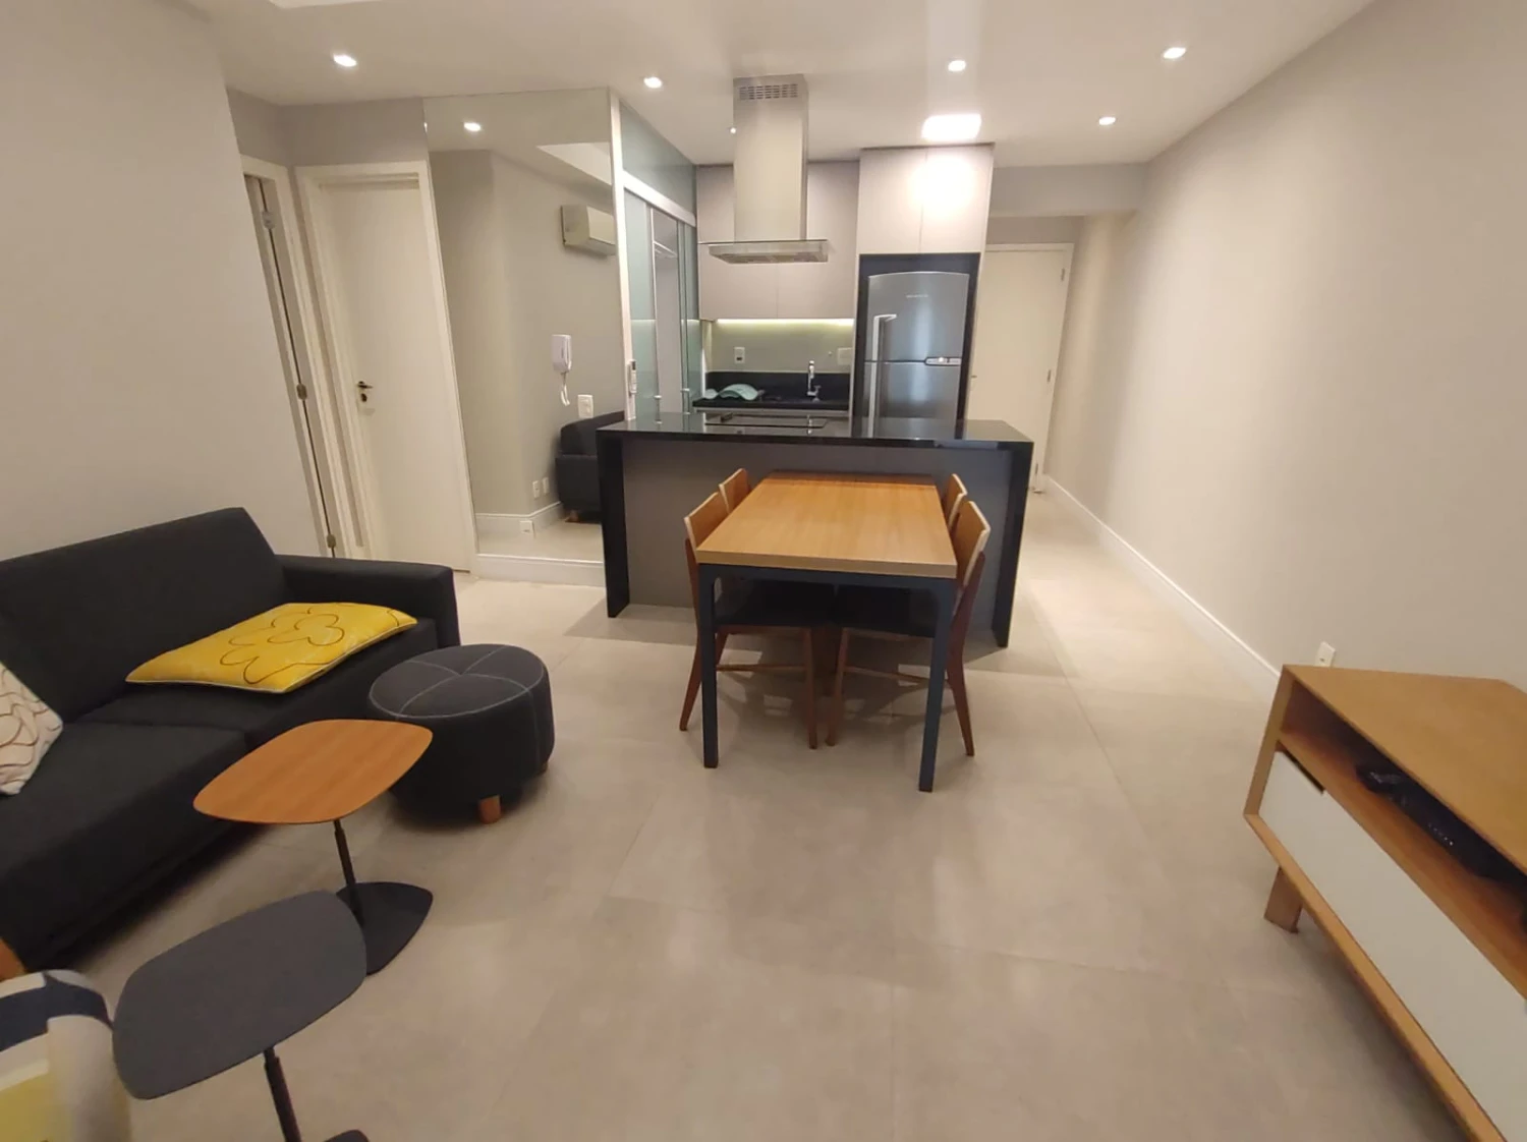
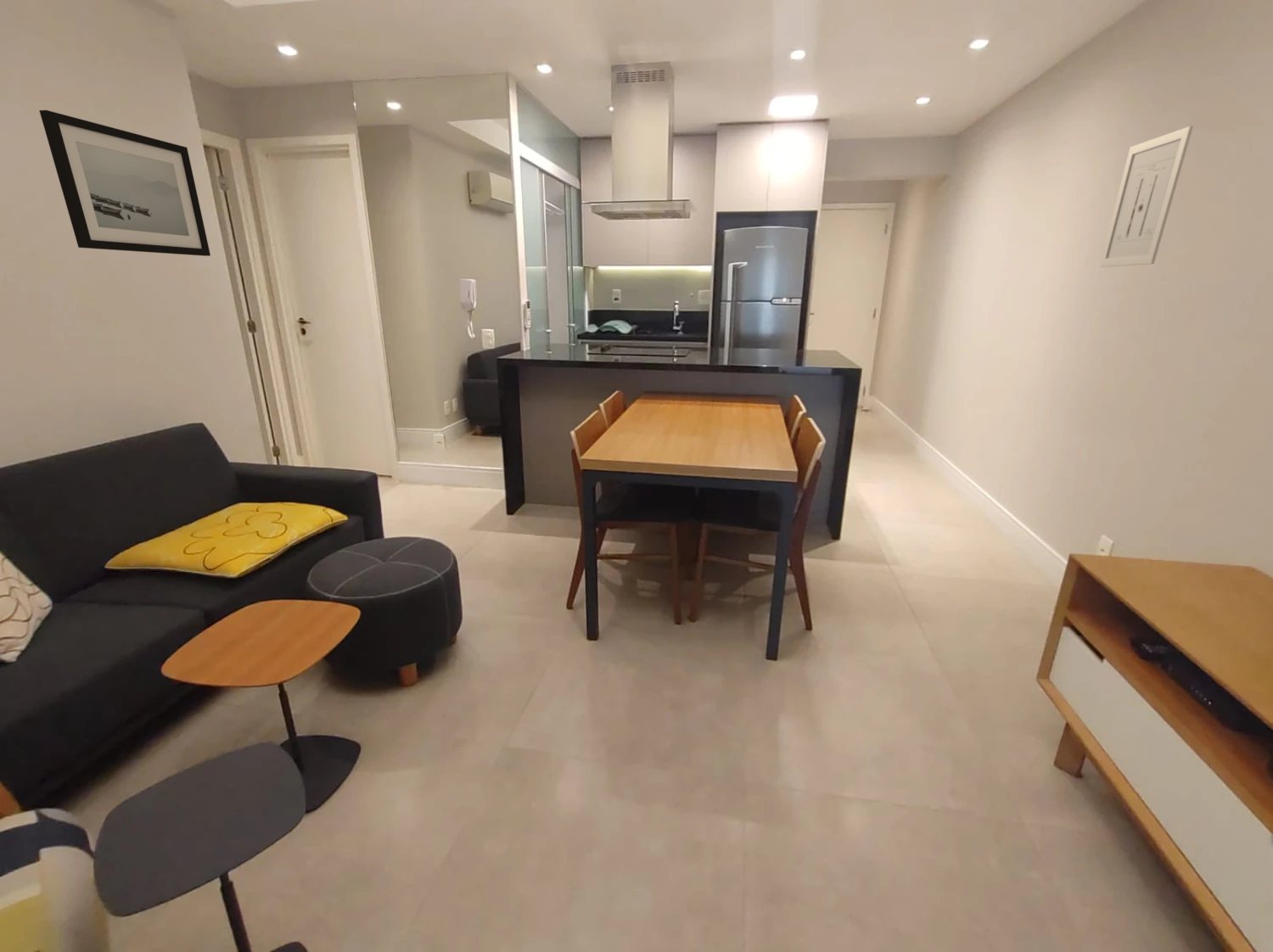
+ wall art [38,109,211,257]
+ wall art [1099,125,1194,268]
